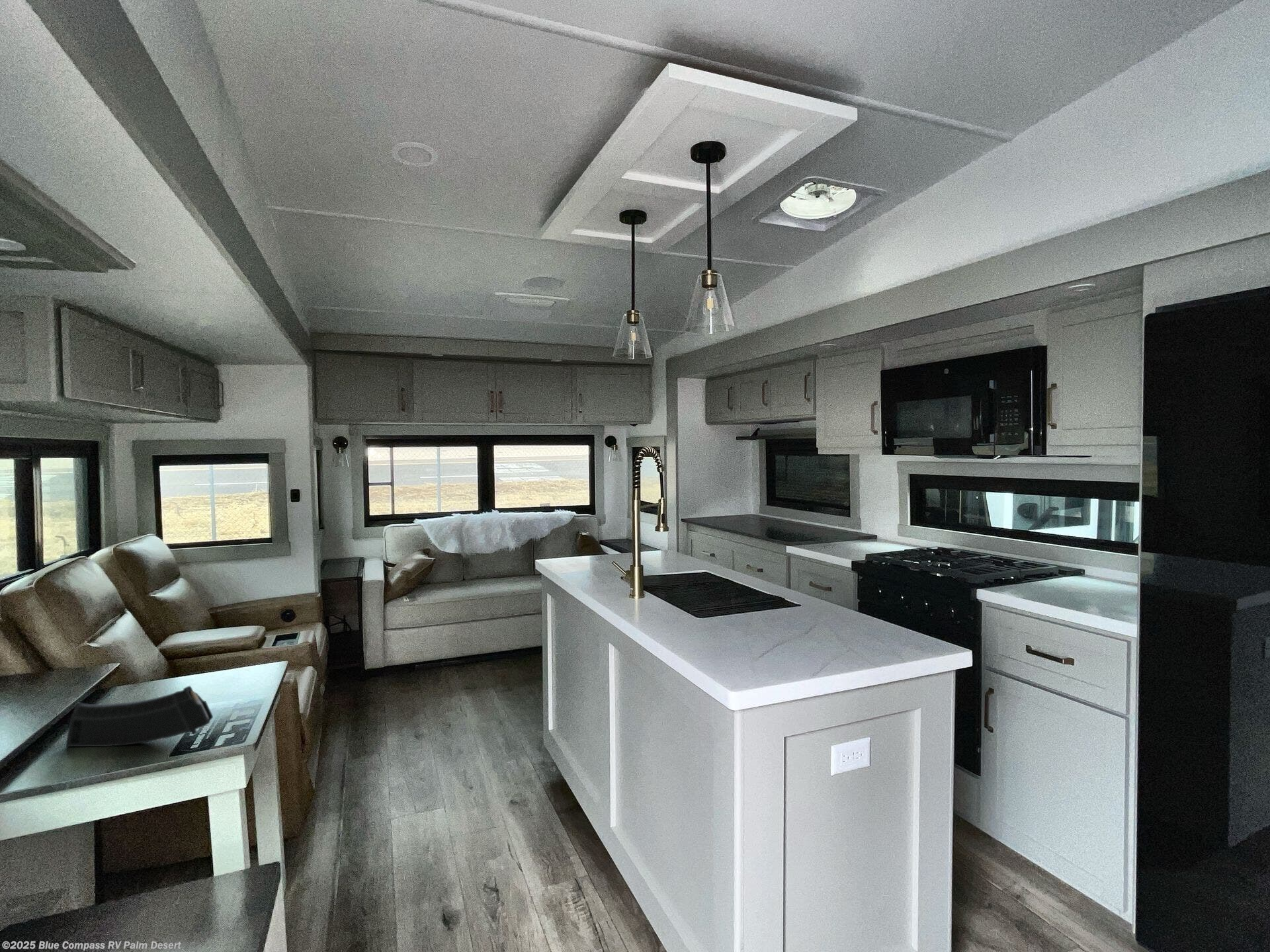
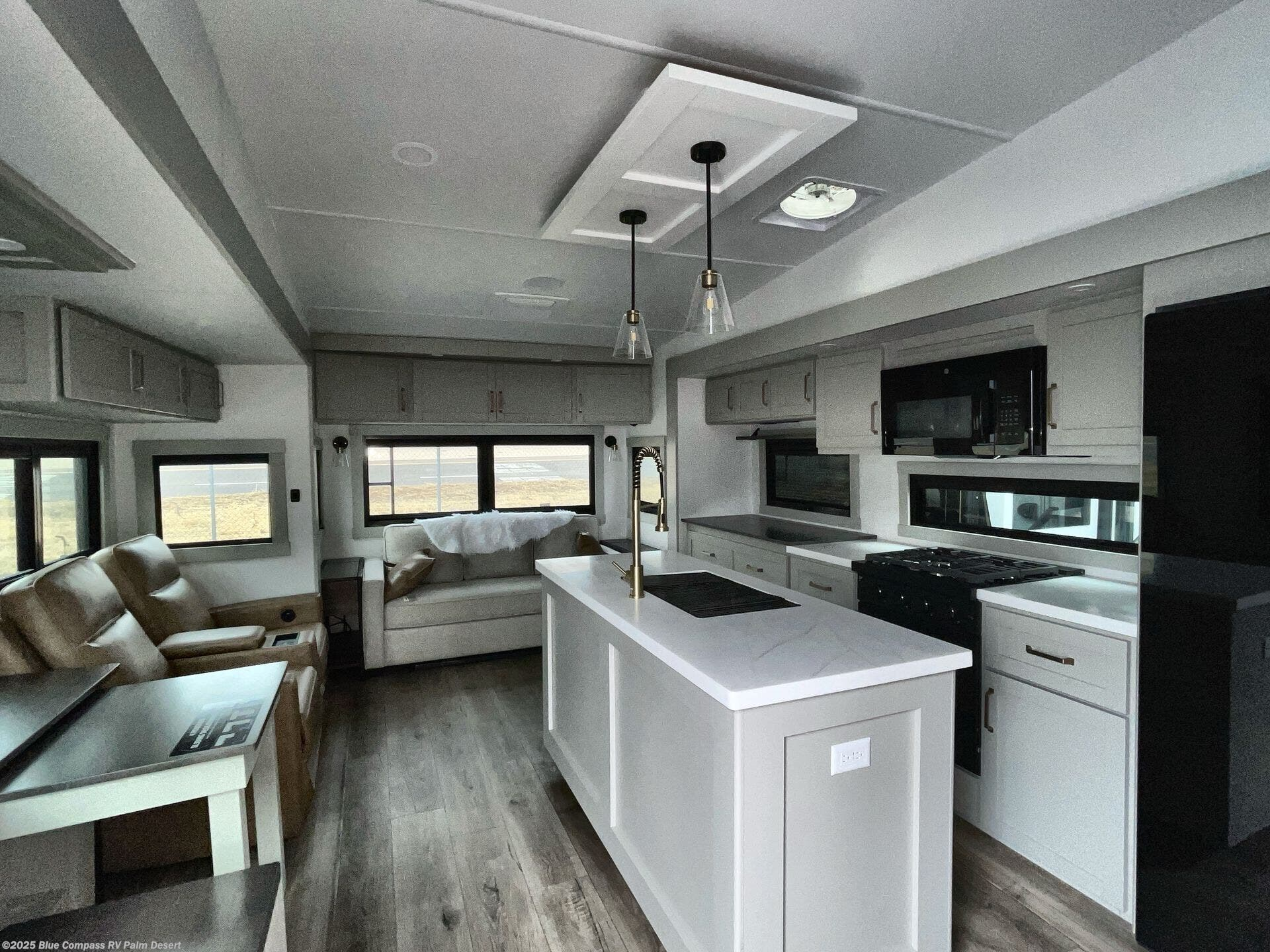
- gun magazine [65,686,214,748]
